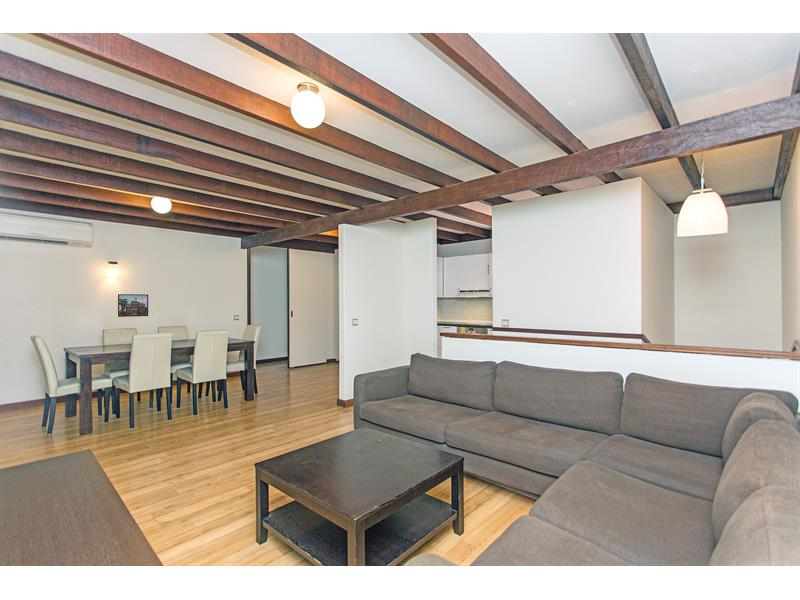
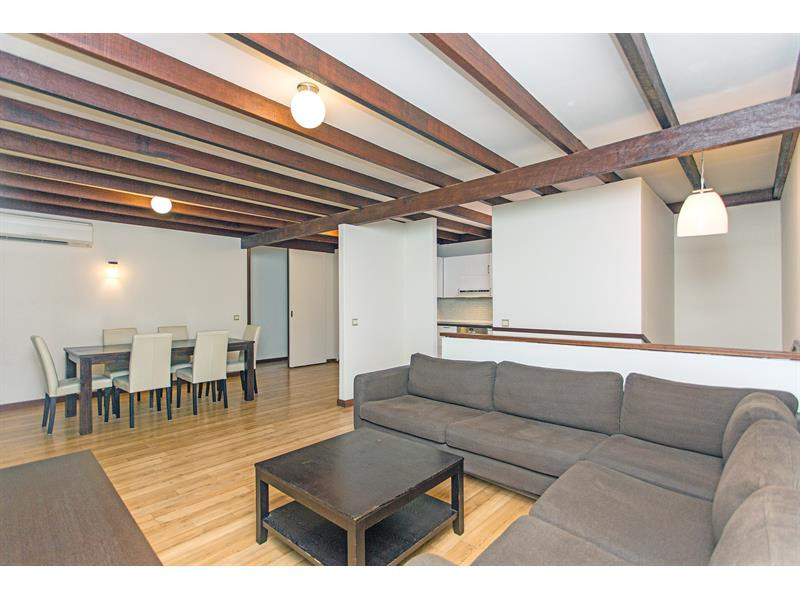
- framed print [117,293,149,318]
